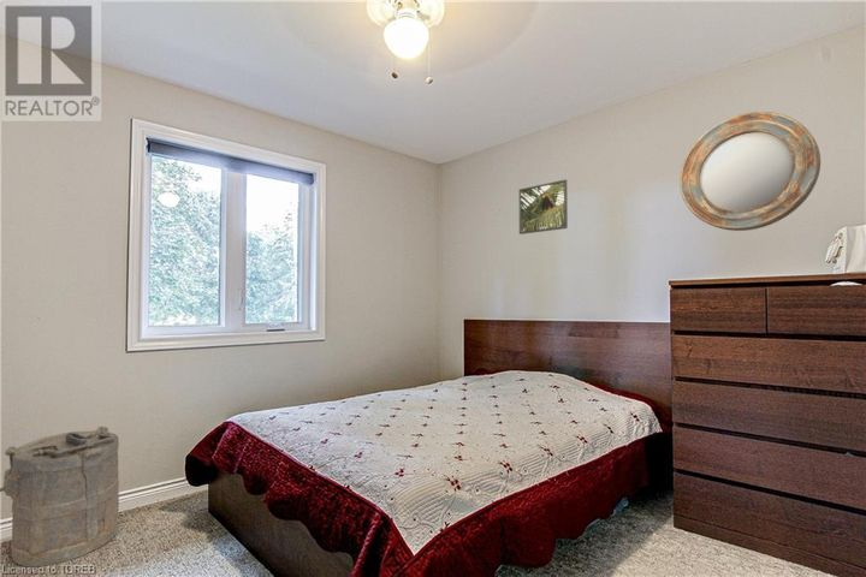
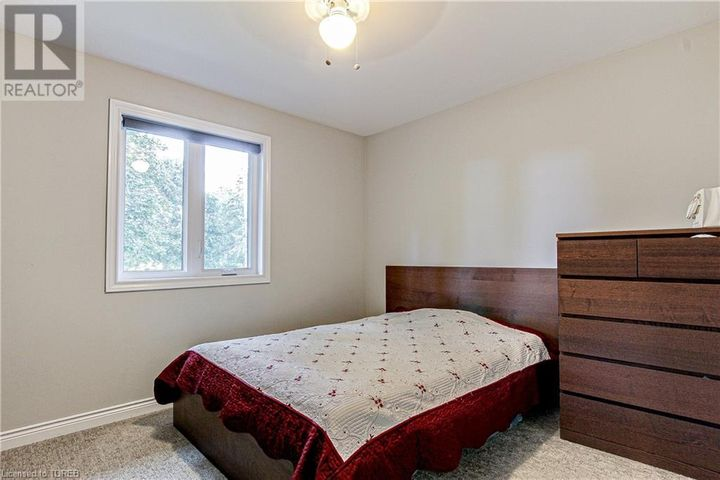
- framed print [518,179,569,236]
- laundry hamper [0,426,120,569]
- home mirror [678,111,821,232]
